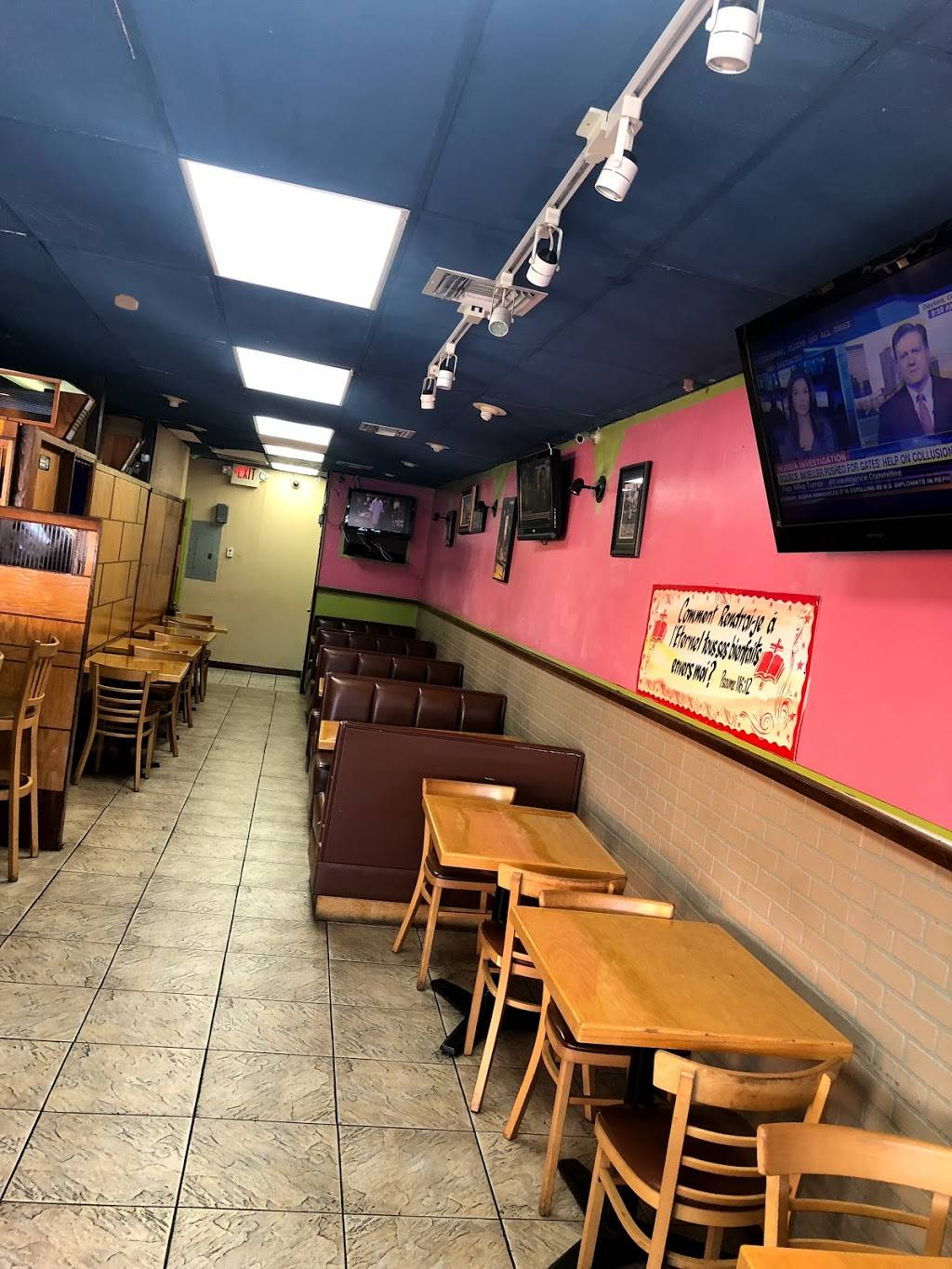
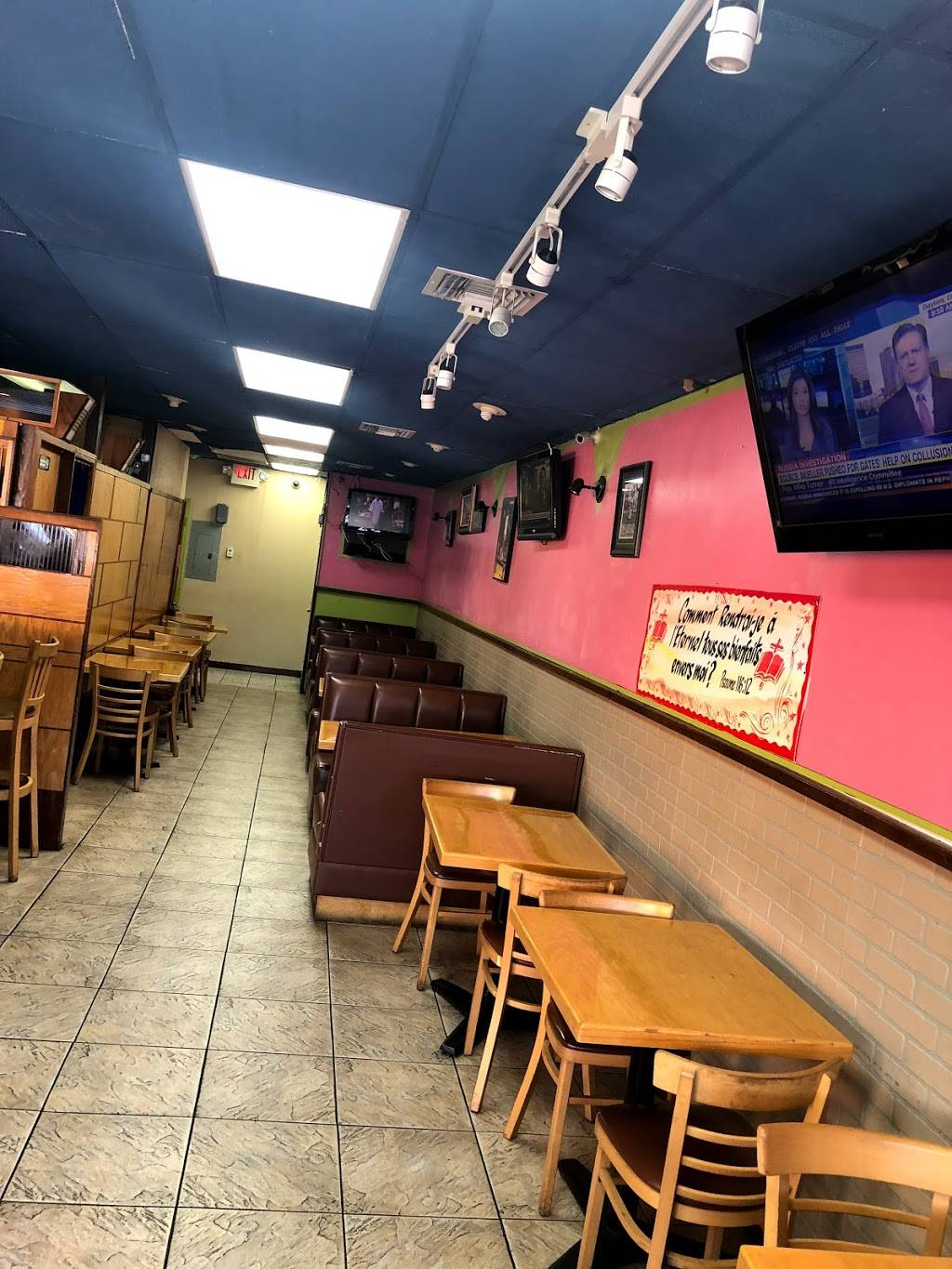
- smoke detector [113,293,139,311]
